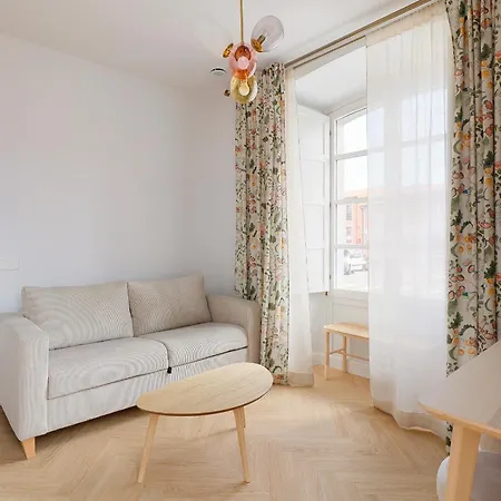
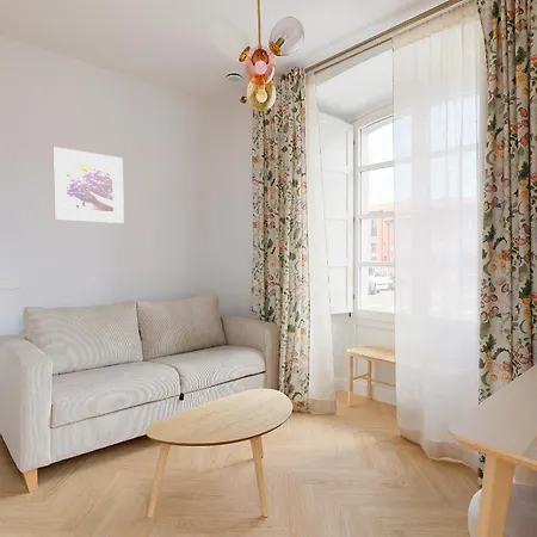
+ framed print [51,146,125,224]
